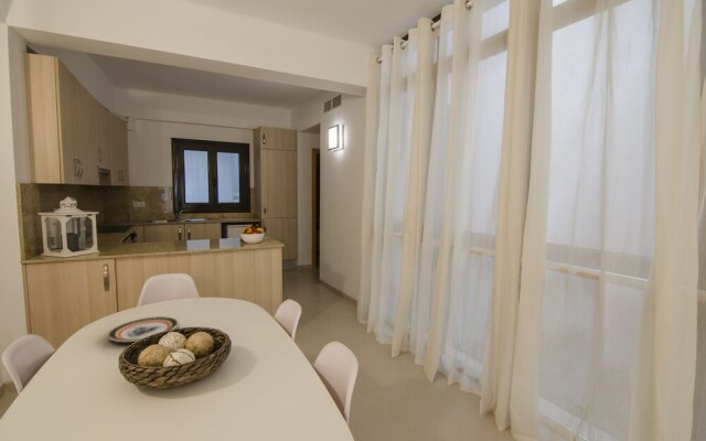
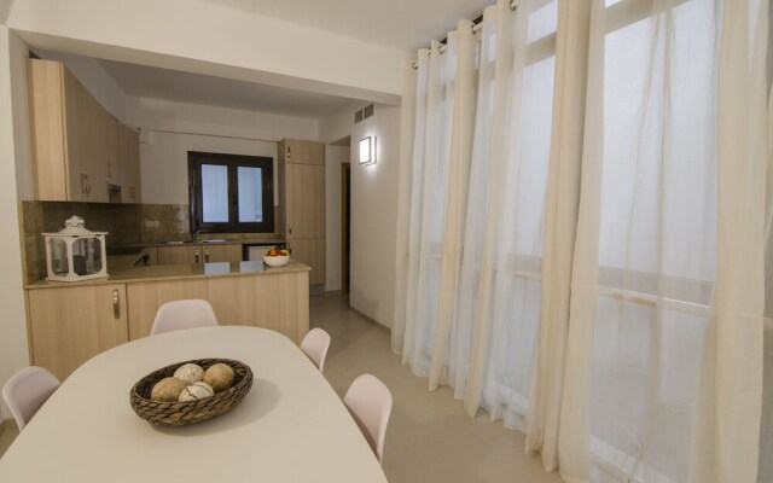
- plate [107,315,180,343]
